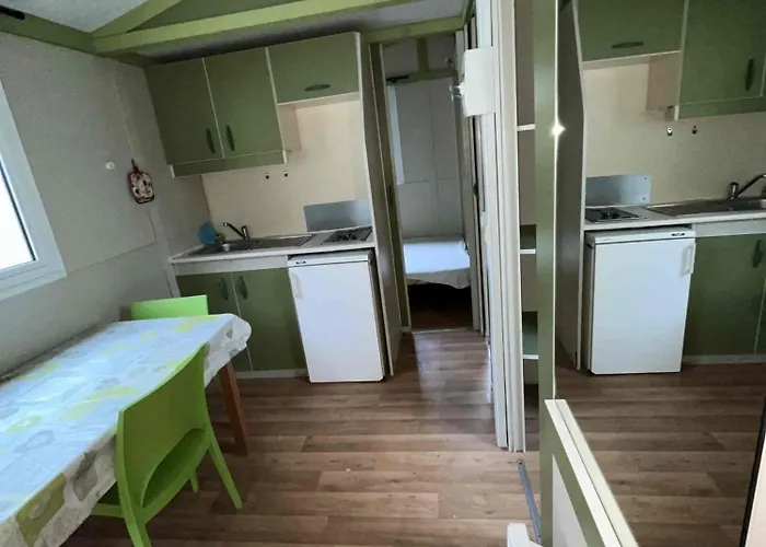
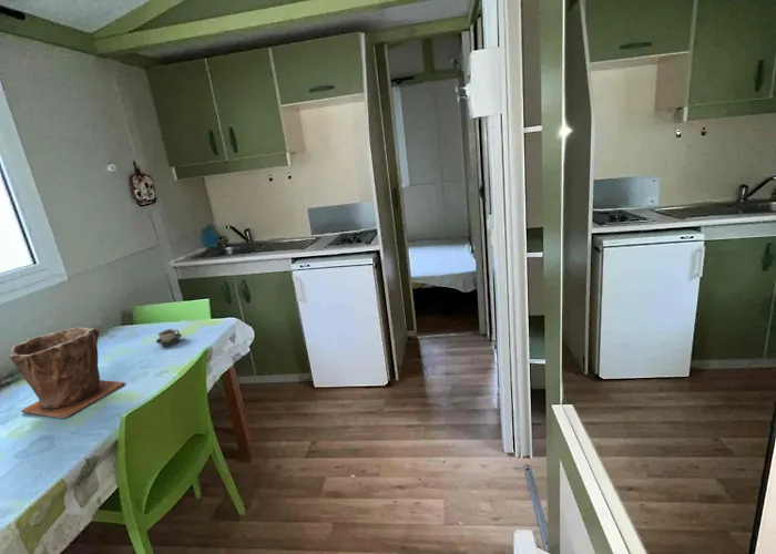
+ plant pot [9,327,126,419]
+ cup [155,328,183,348]
